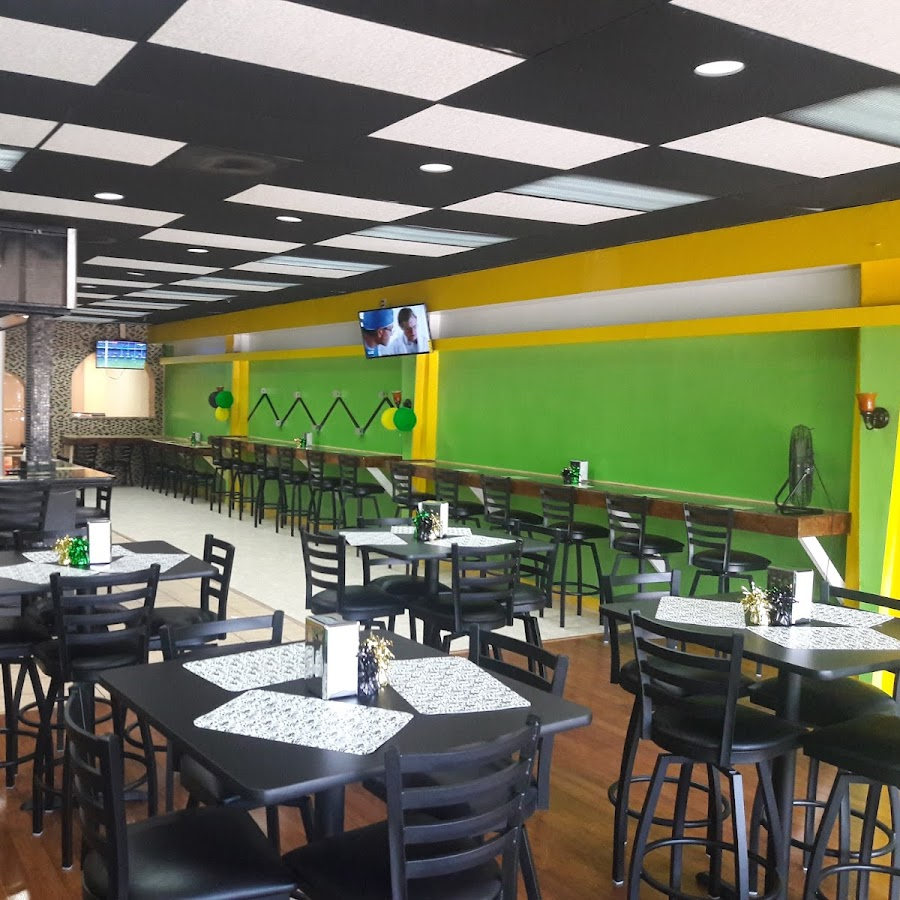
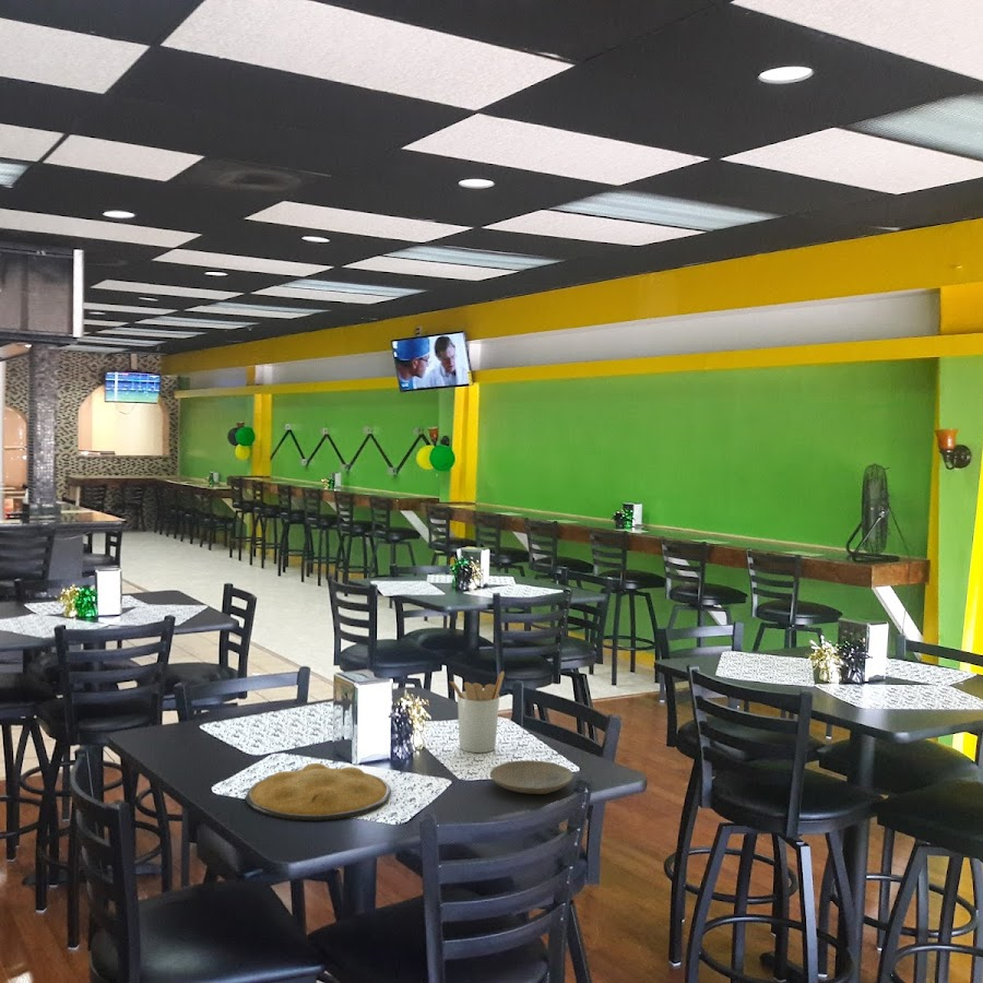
+ plate [489,759,575,795]
+ utensil holder [449,670,506,754]
+ plate [245,762,392,822]
